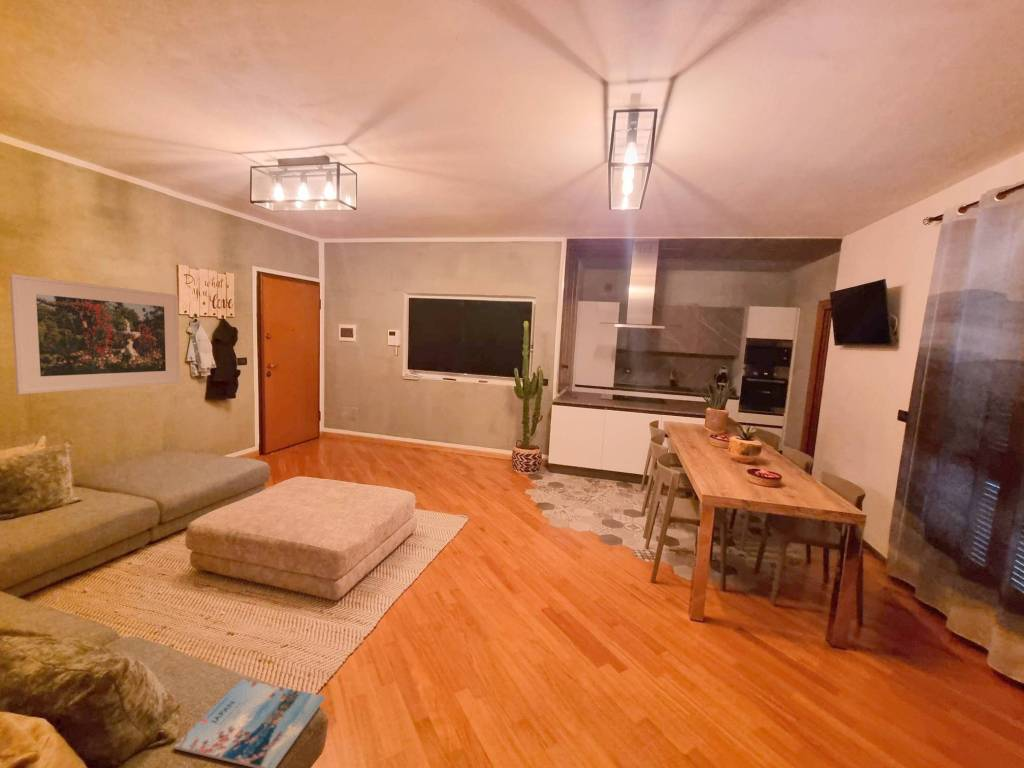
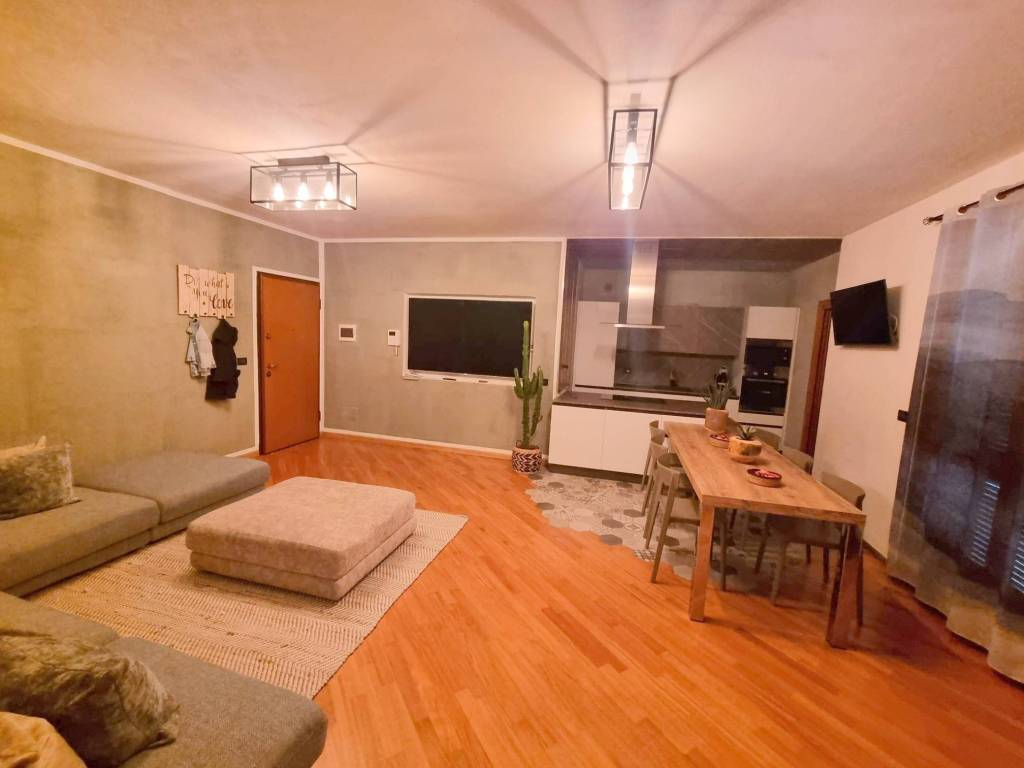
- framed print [8,273,181,395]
- magazine [173,678,326,768]
